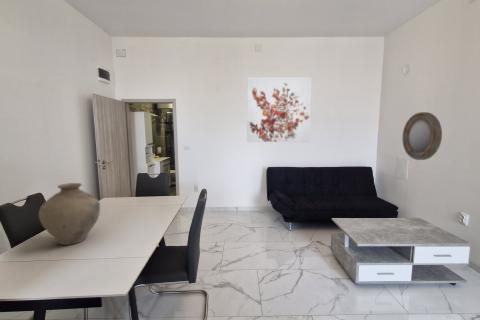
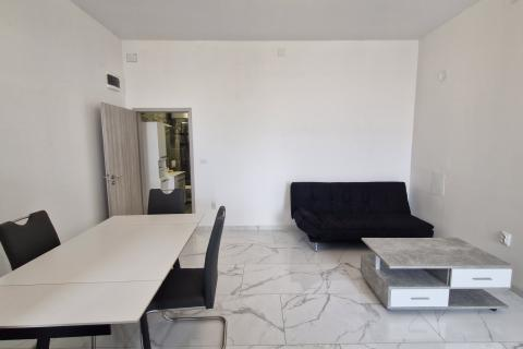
- vase [38,182,101,246]
- wall art [246,76,313,143]
- home mirror [401,111,443,161]
